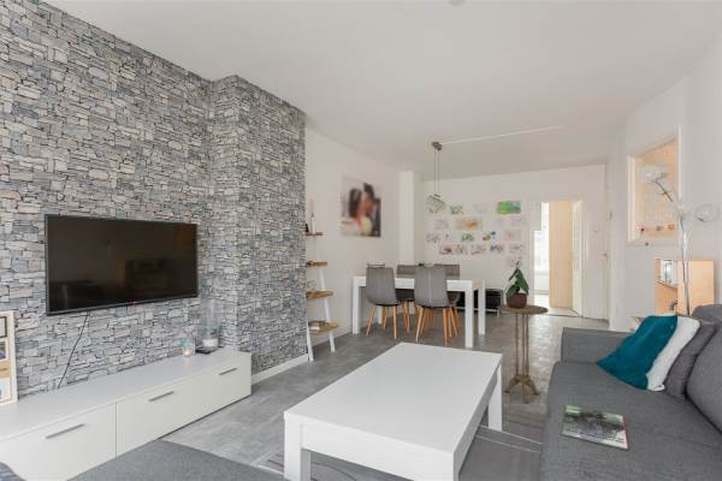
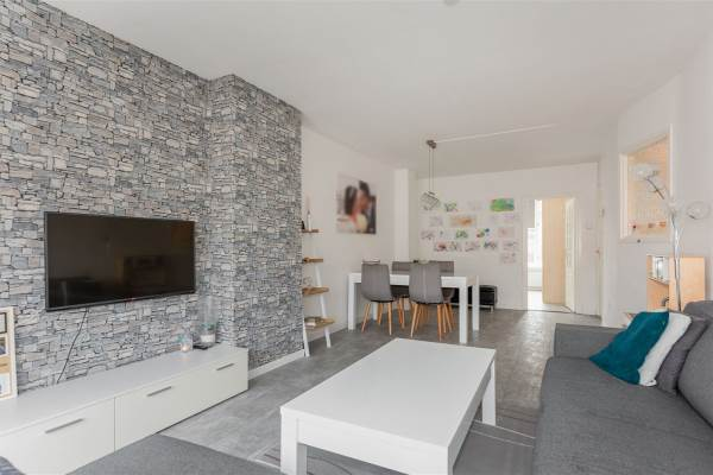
- potted plant [502,260,531,309]
- magazine [561,404,629,451]
- side table [497,303,550,405]
